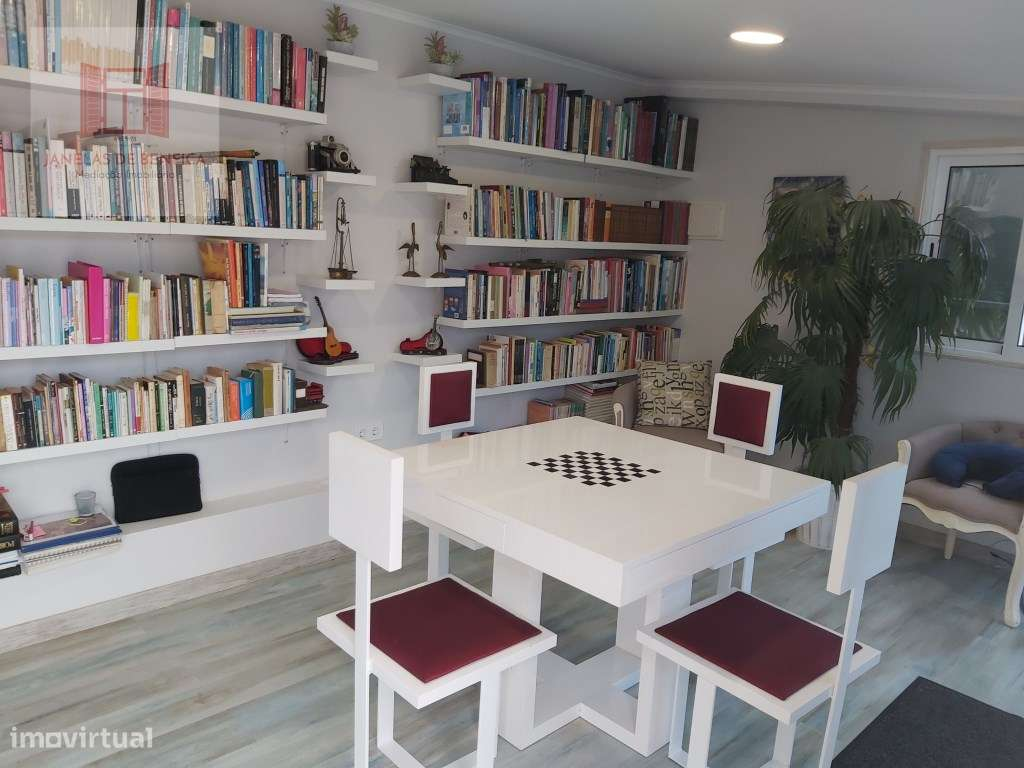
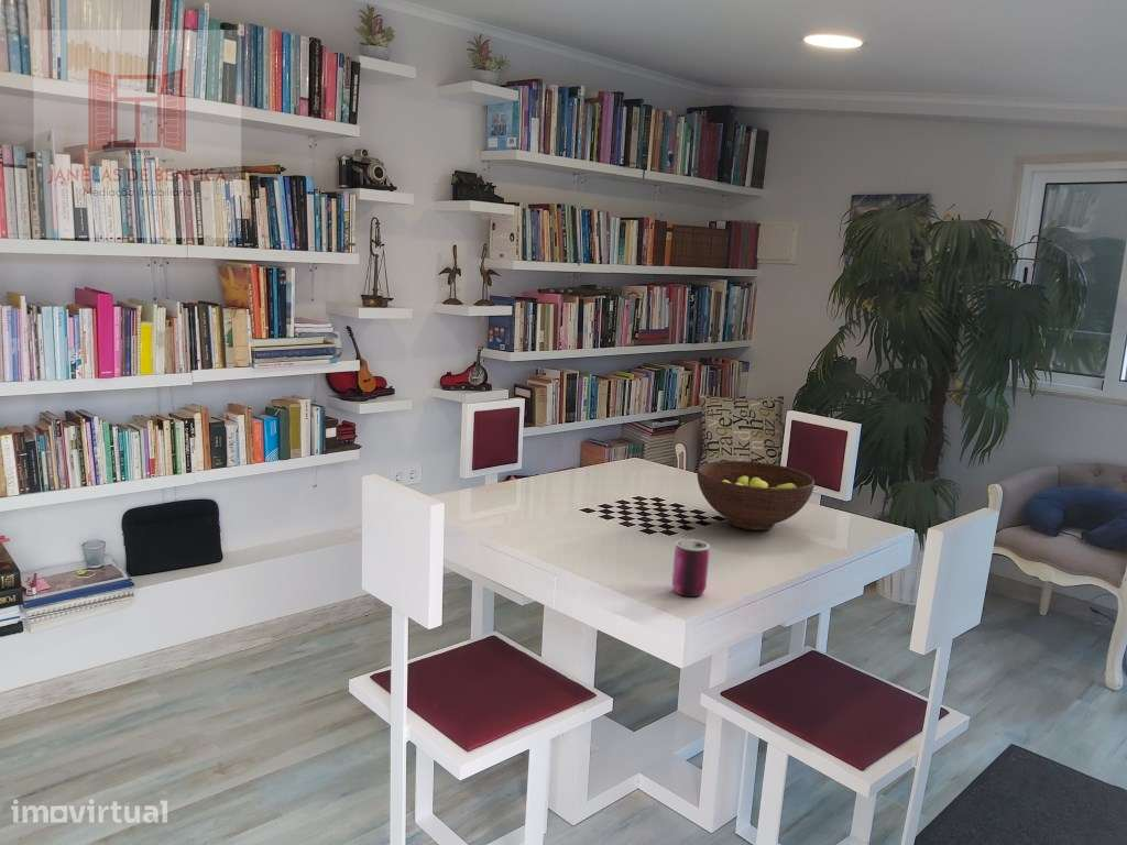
+ can [671,538,711,597]
+ fruit bowl [696,460,816,531]
